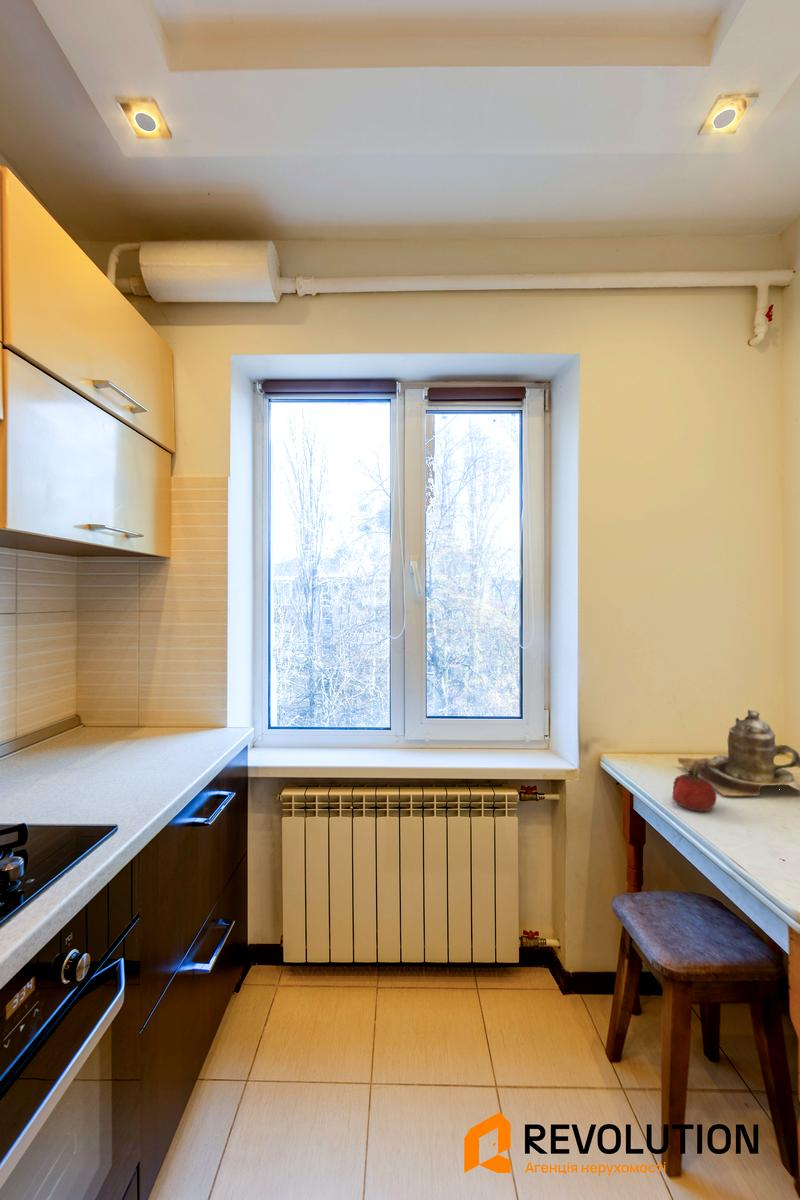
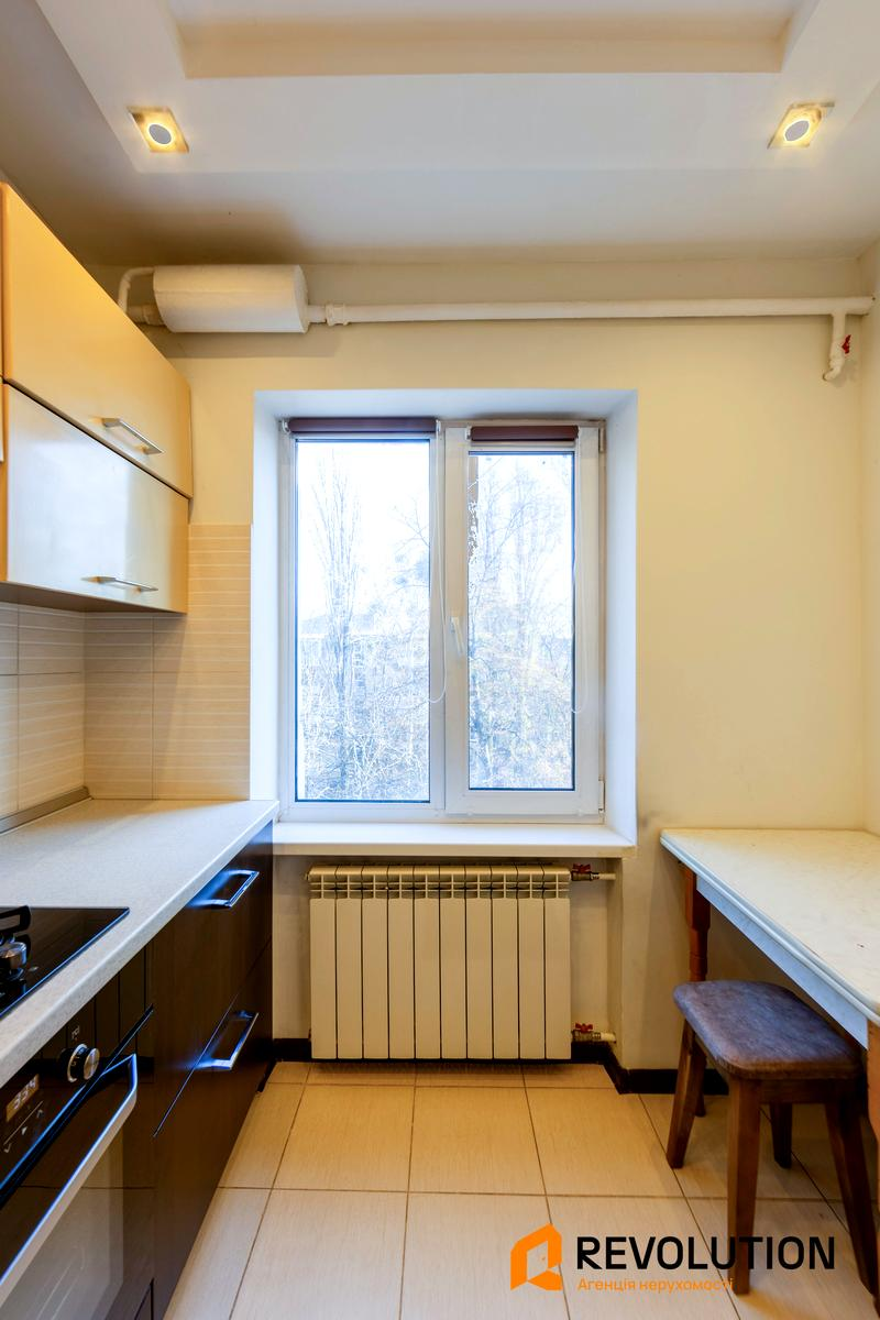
- teapot [676,709,800,797]
- fruit [671,767,718,812]
